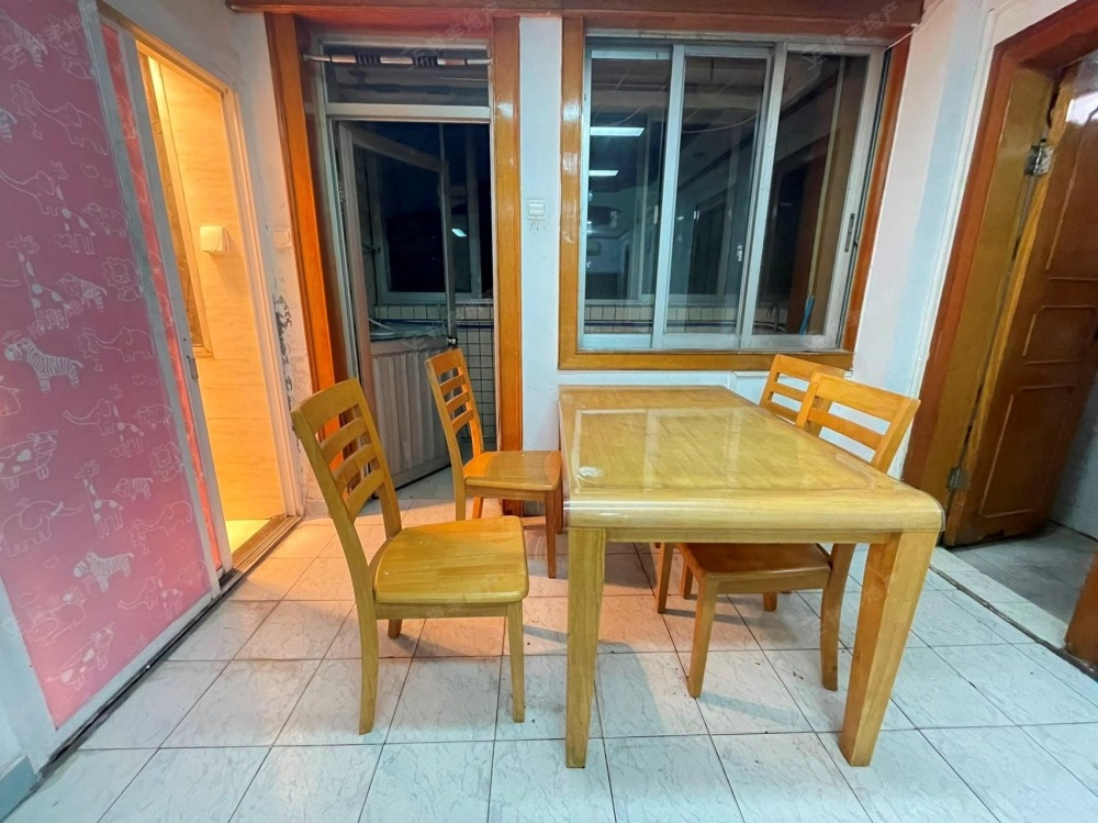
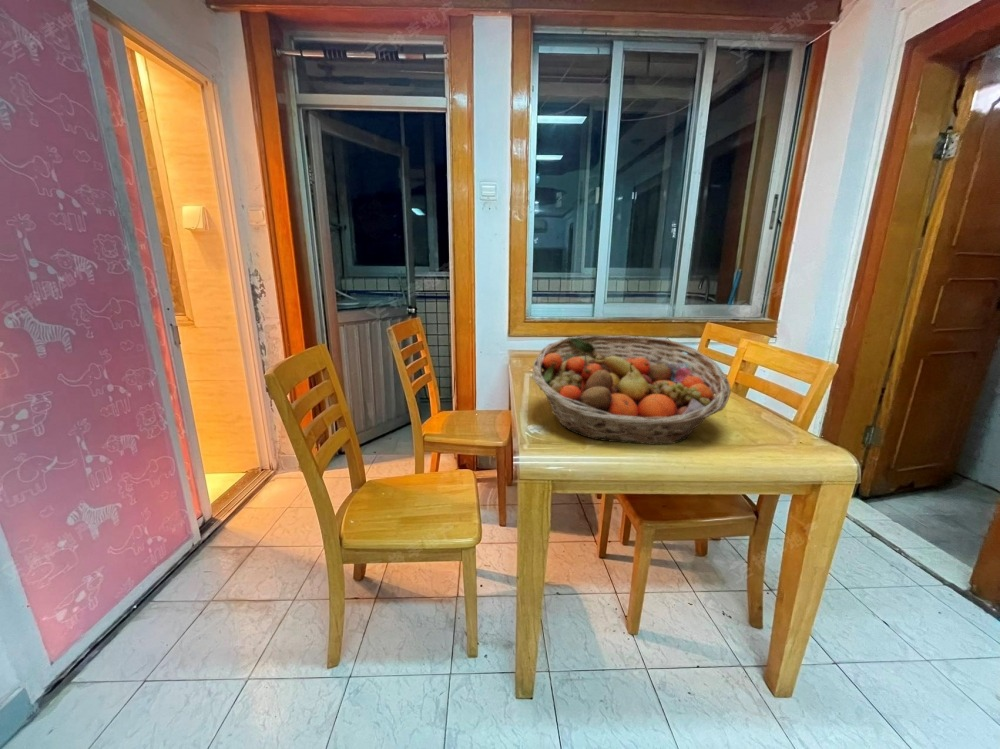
+ fruit basket [531,334,732,446]
